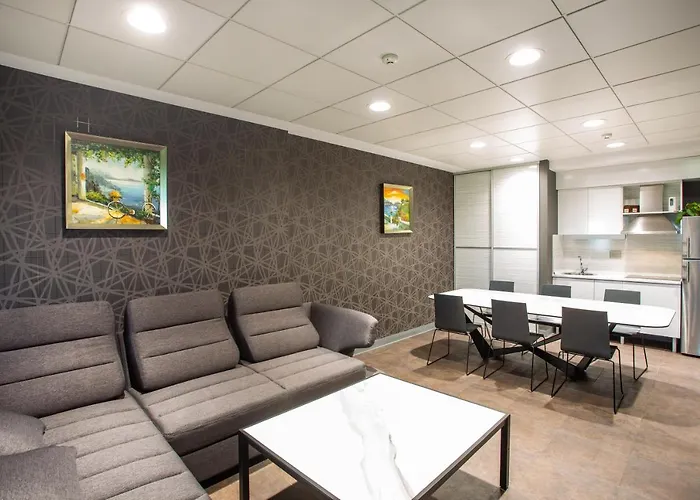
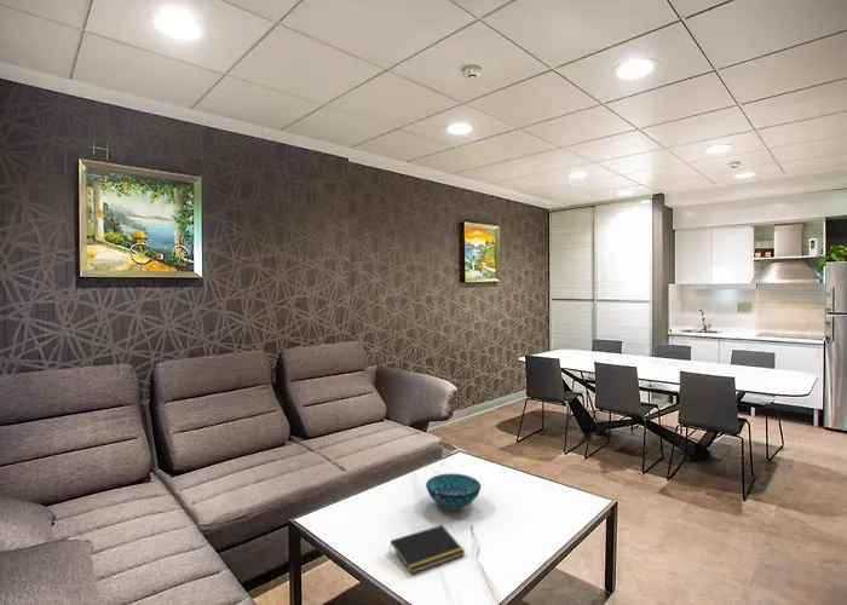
+ notepad [388,524,466,575]
+ decorative bowl [425,472,482,512]
